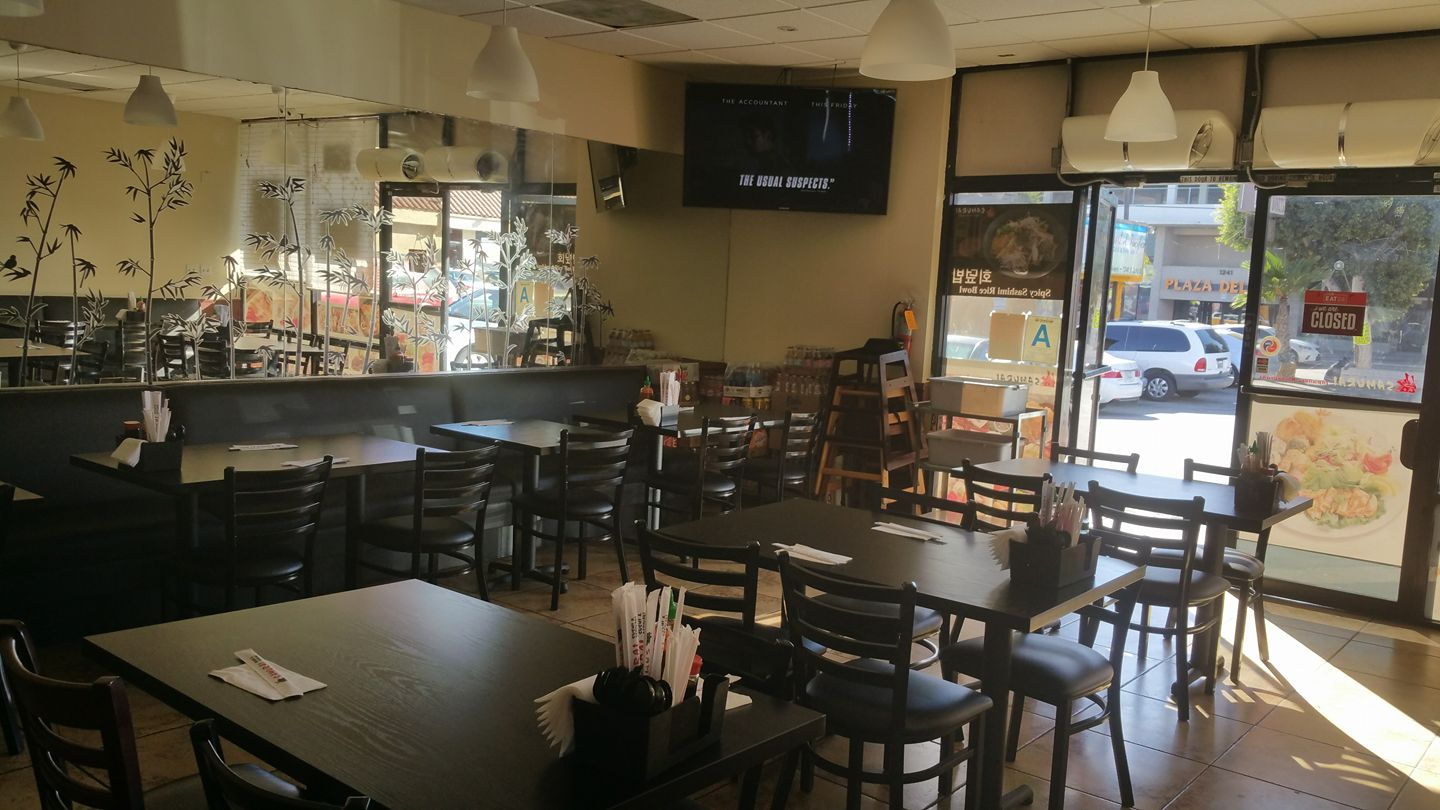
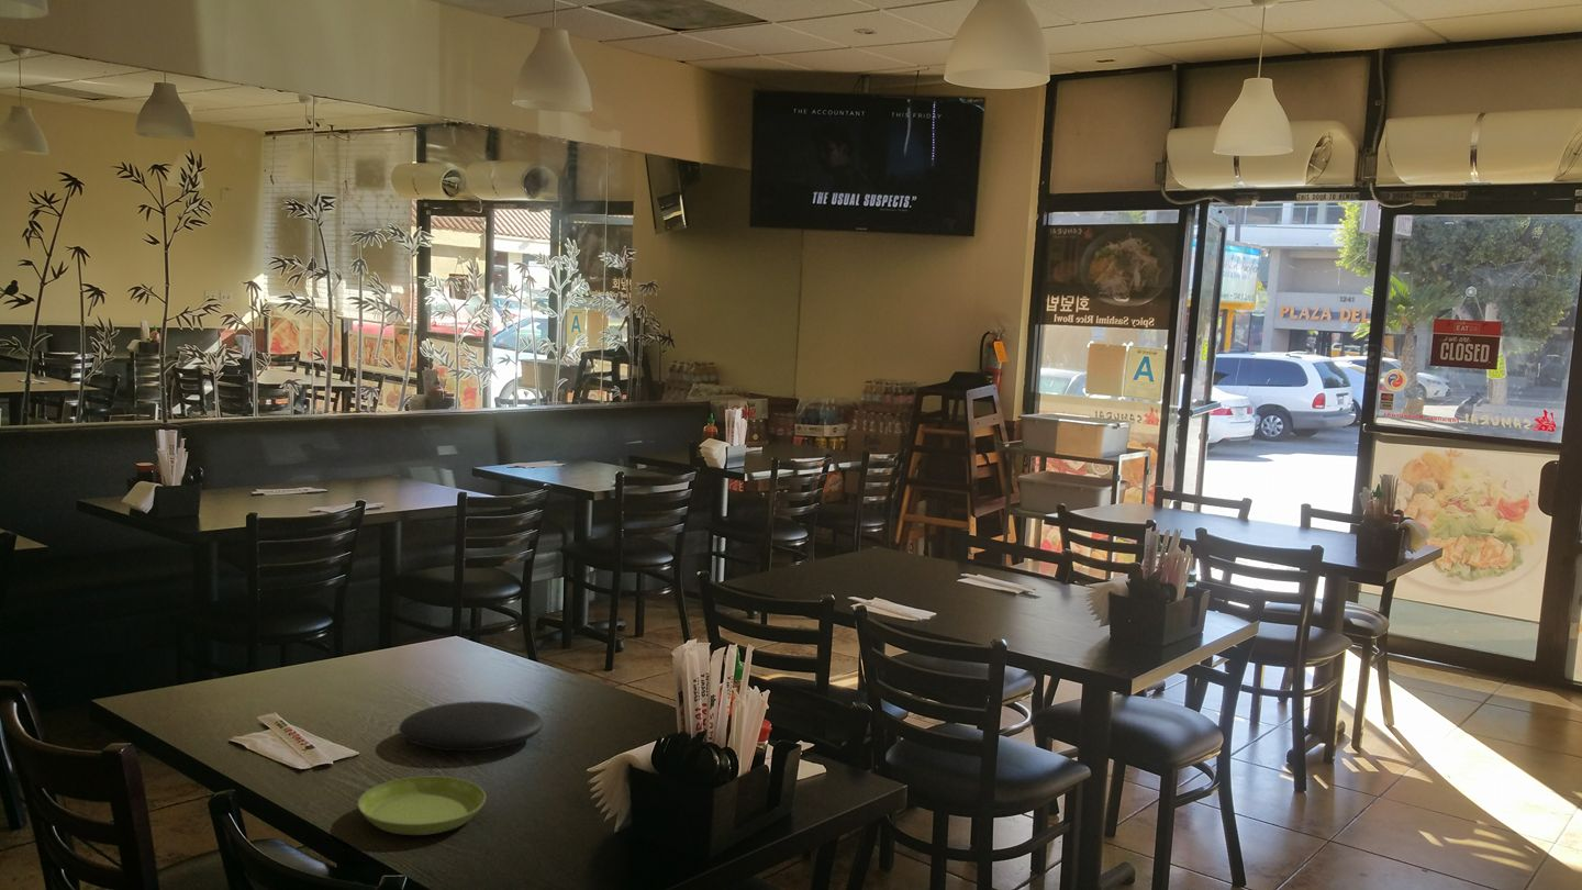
+ saucer [357,776,487,836]
+ plate [398,700,544,752]
